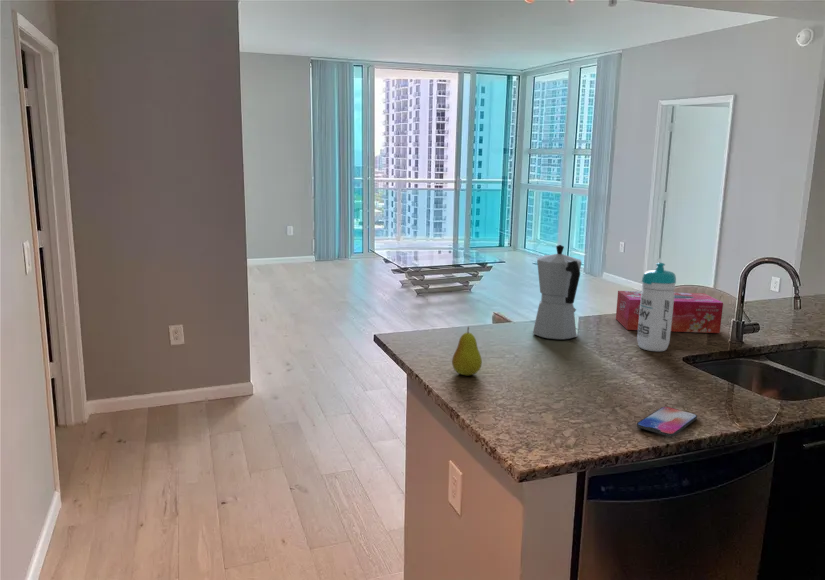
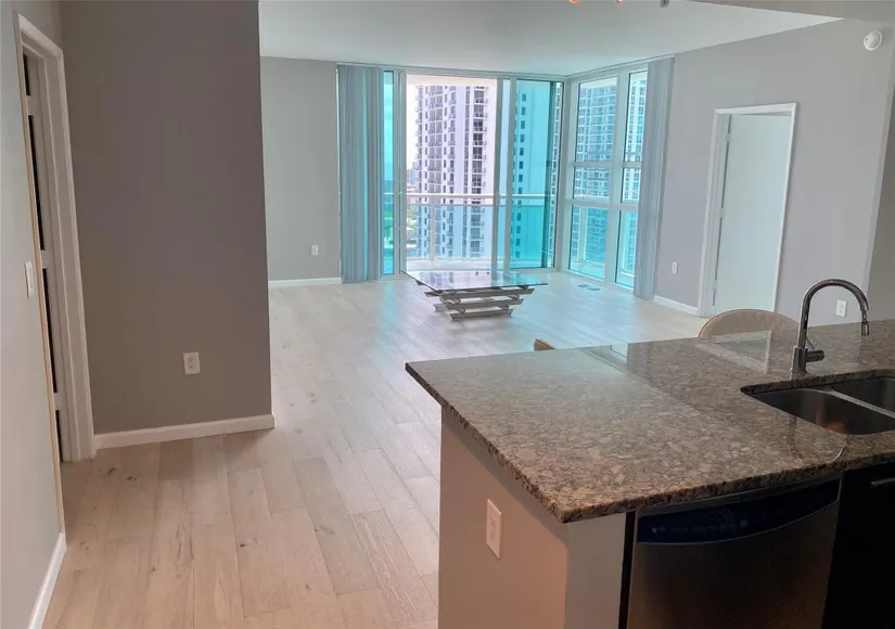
- tissue box [615,290,724,334]
- moka pot [532,244,583,340]
- water bottle [636,262,677,352]
- smartphone [636,406,698,437]
- fruit [451,326,483,376]
